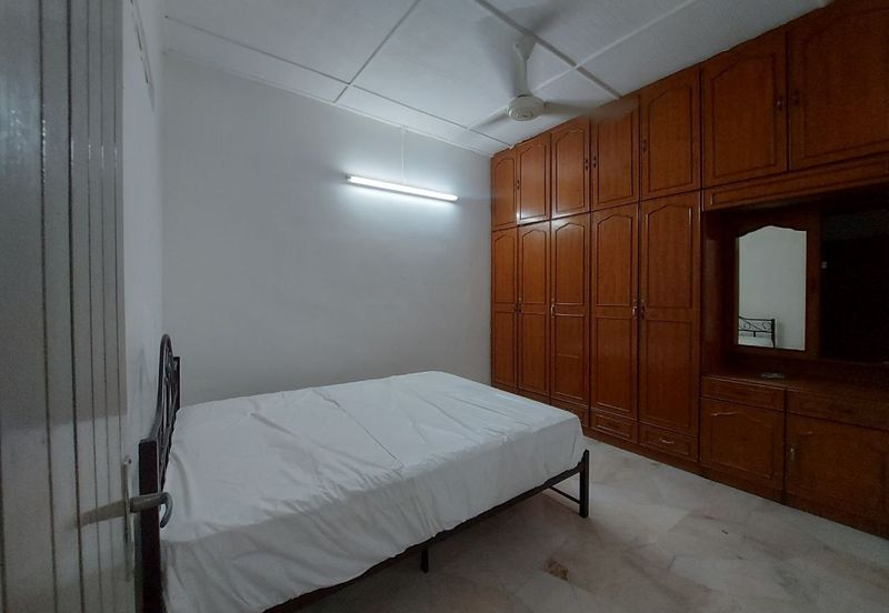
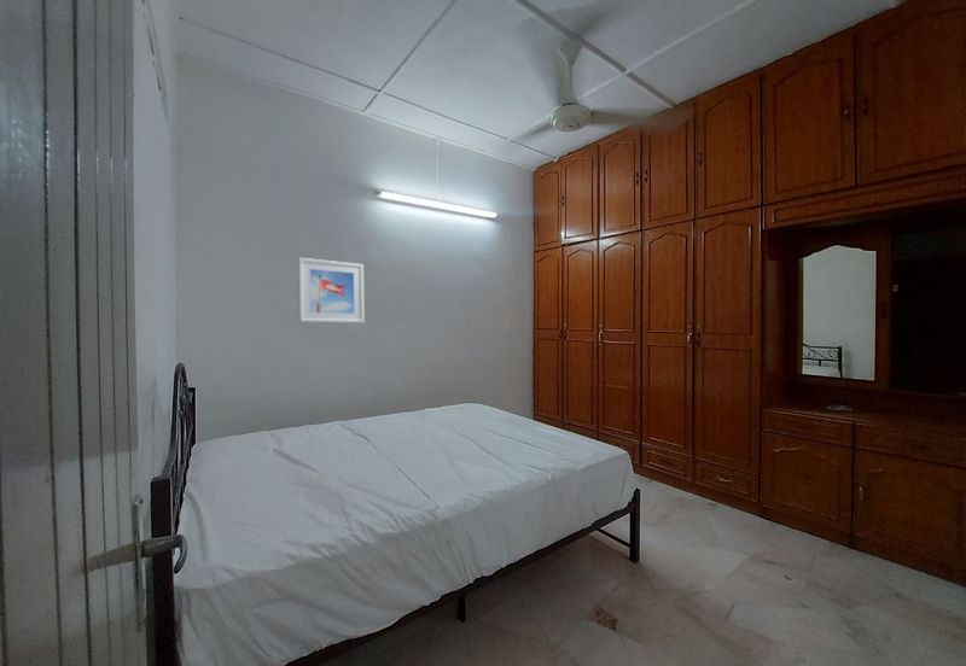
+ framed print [297,257,365,323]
